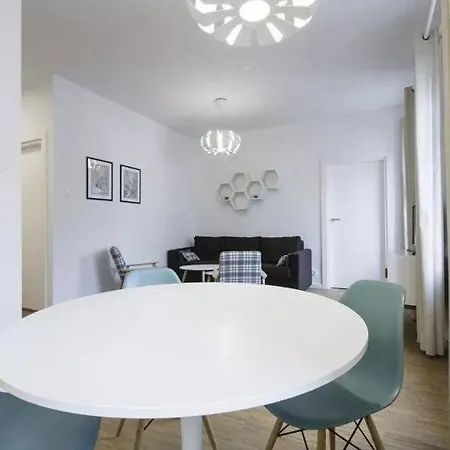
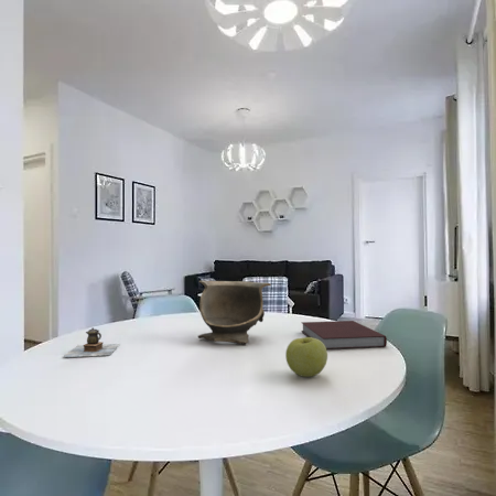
+ teapot [63,326,121,358]
+ apple [284,336,328,378]
+ notebook [300,320,388,351]
+ decorative bowl [197,280,272,346]
